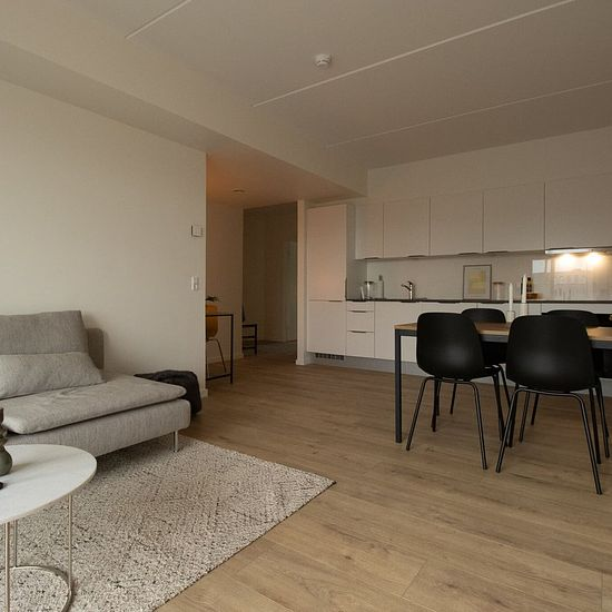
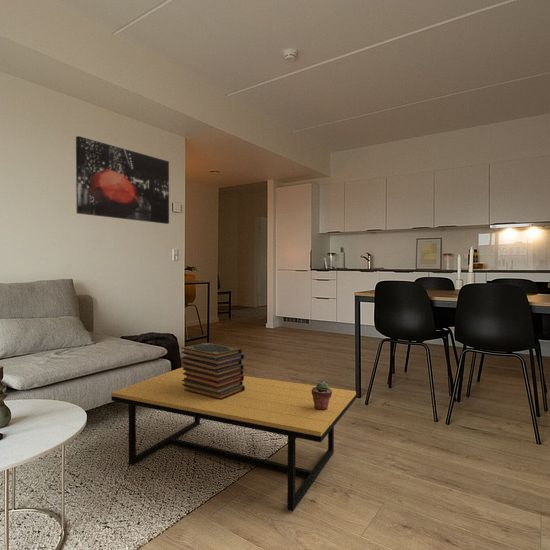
+ potted succulent [312,380,332,410]
+ book stack [180,342,245,400]
+ coffee table [110,367,357,512]
+ wall art [75,135,170,225]
